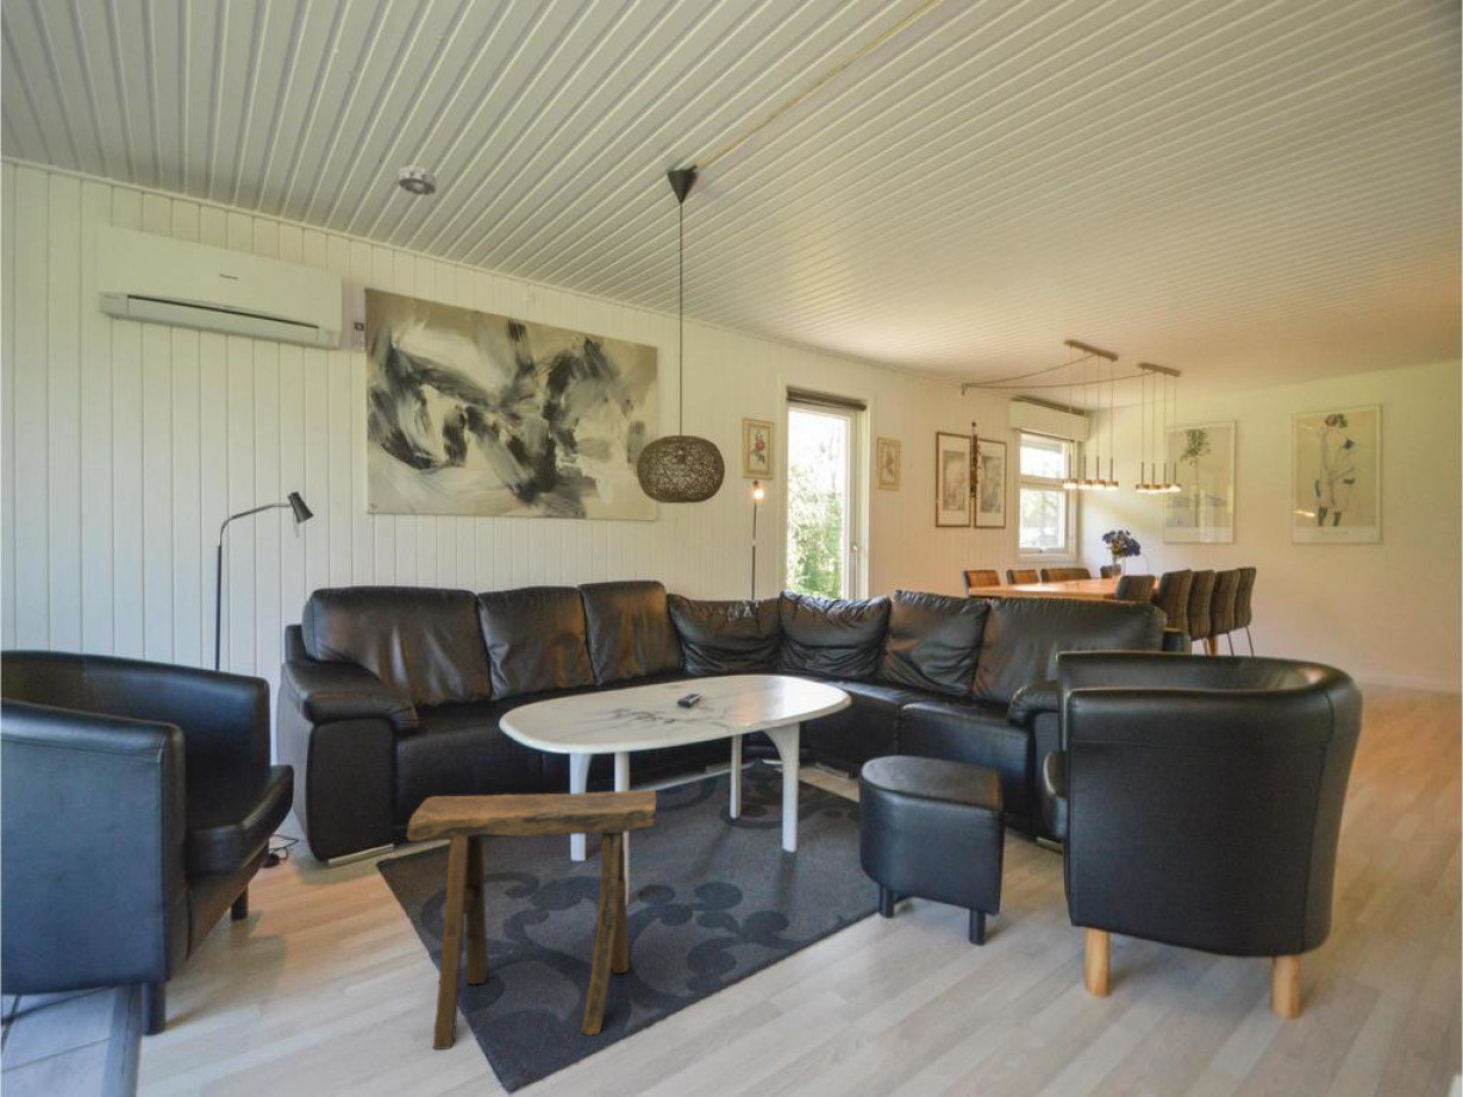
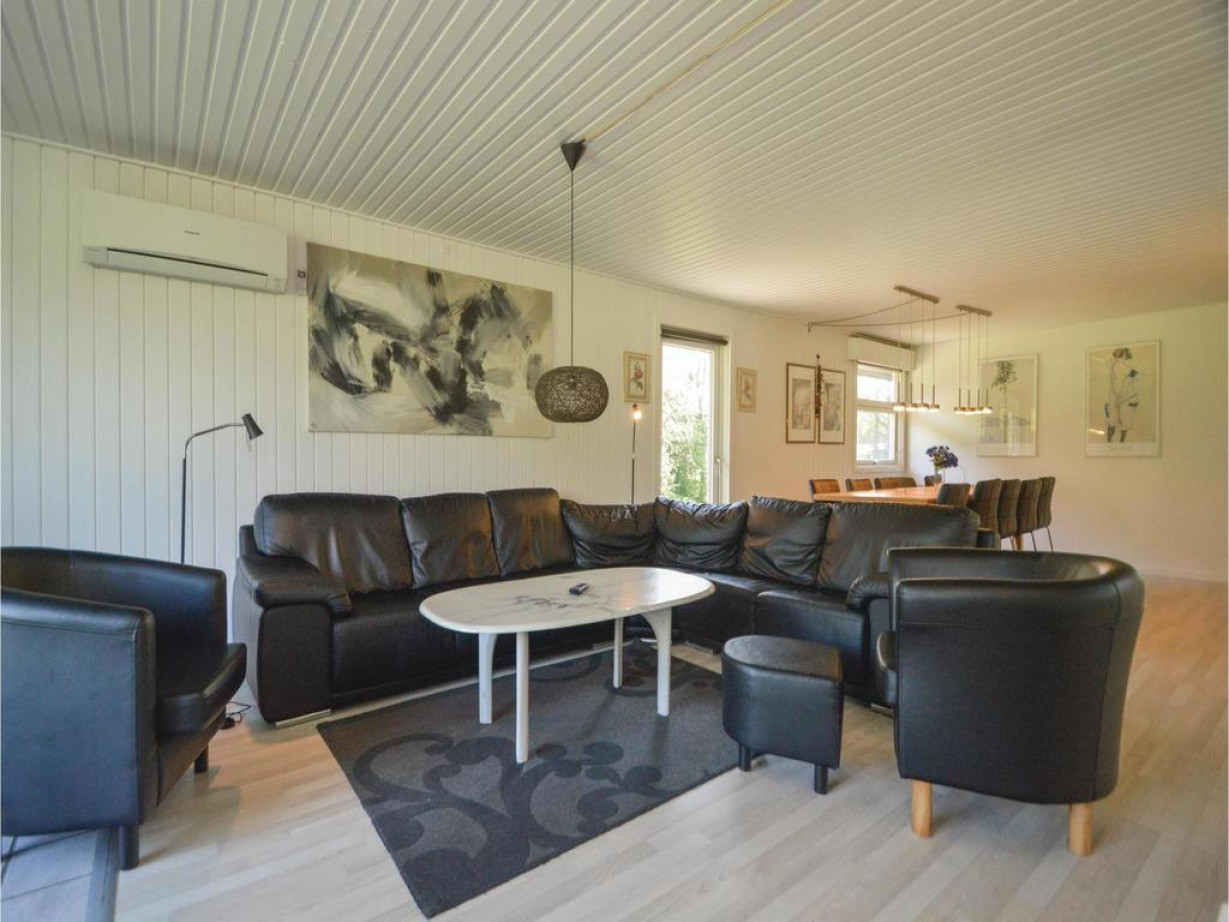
- smoke detector [396,164,437,196]
- stool [406,789,658,1051]
